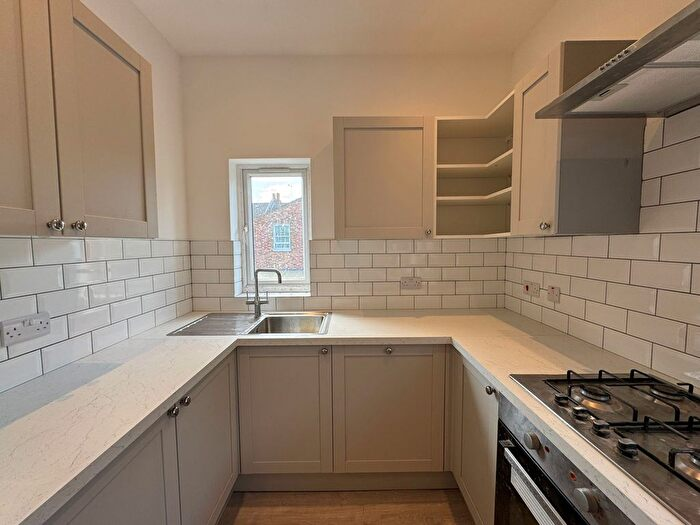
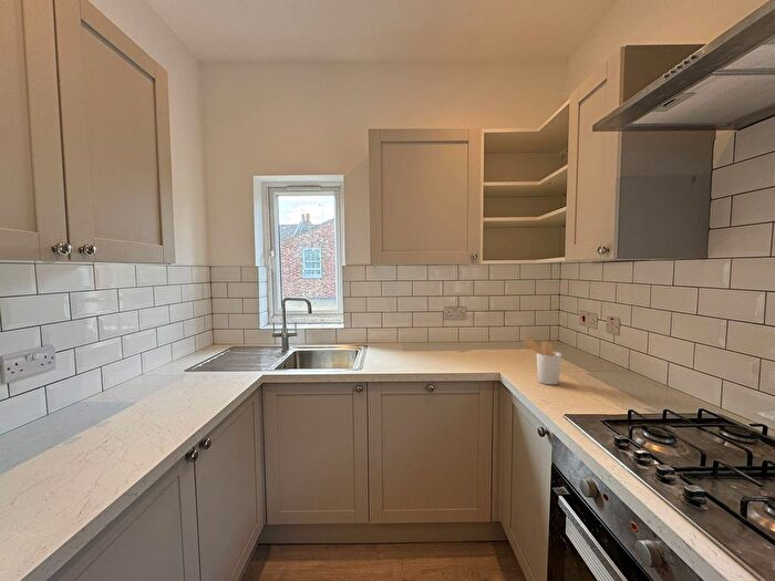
+ utensil holder [523,338,562,386]
